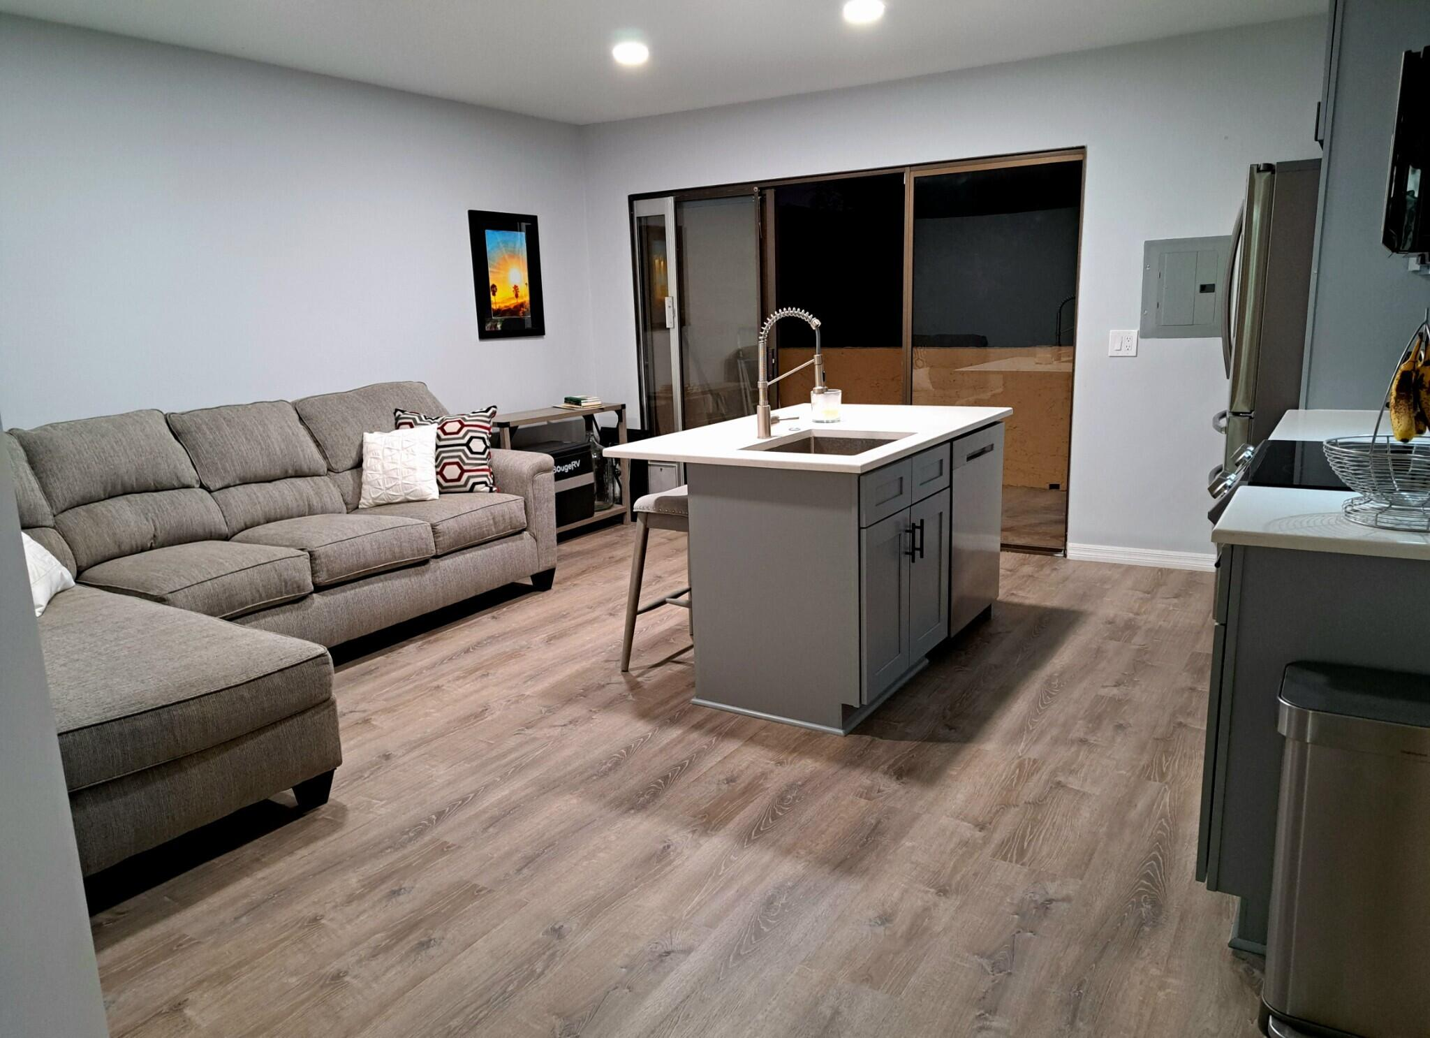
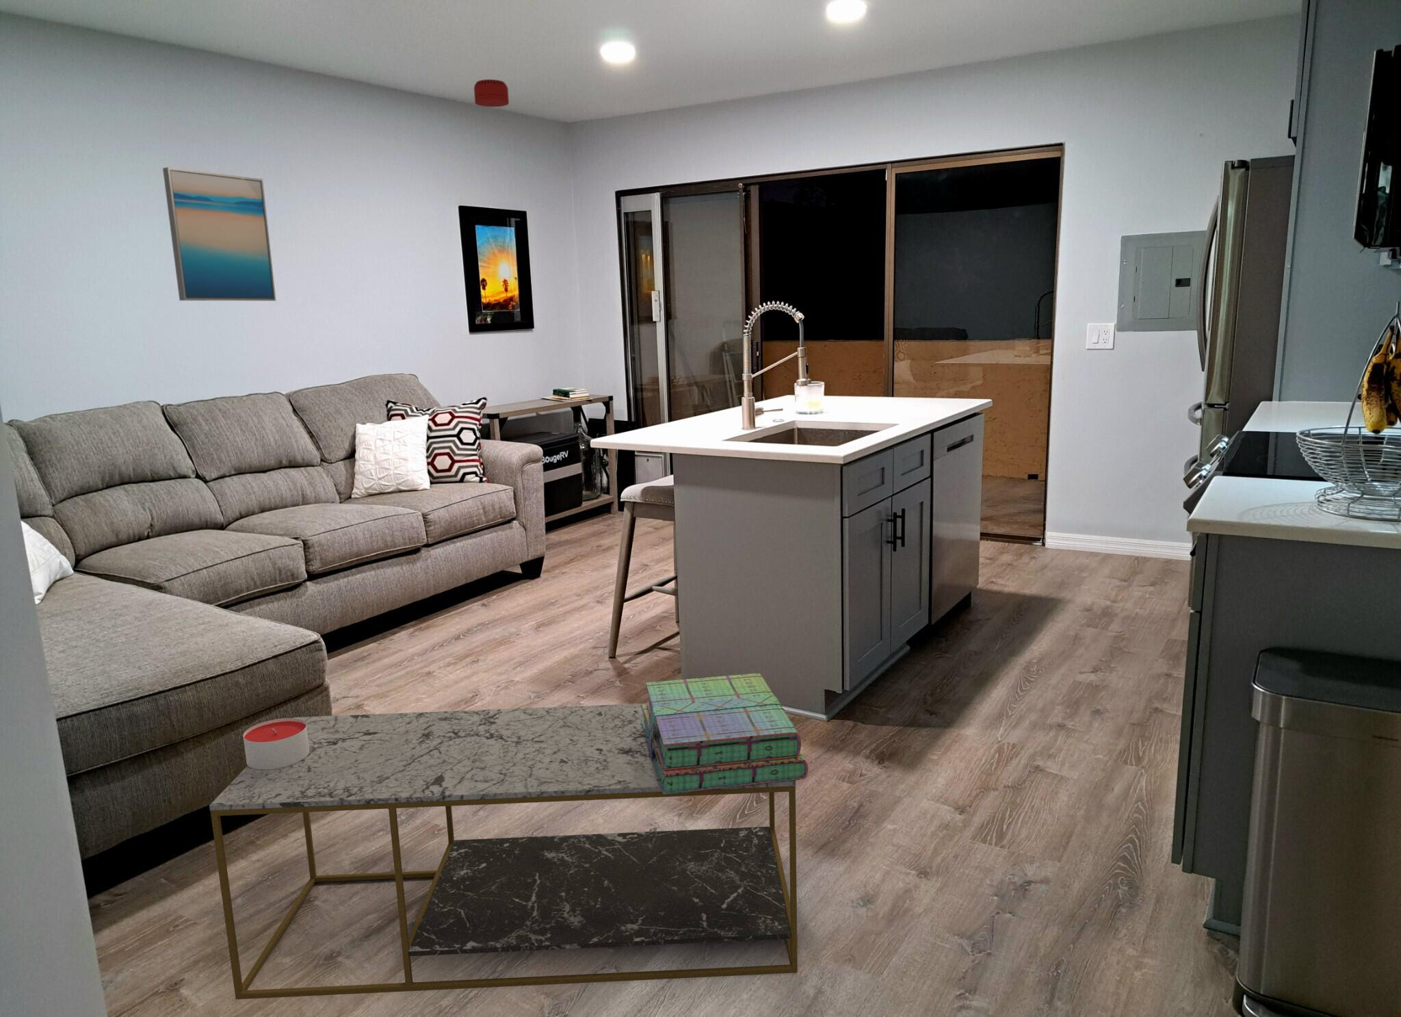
+ coffee table [209,703,798,1000]
+ stack of books [641,673,809,795]
+ wall art [162,166,276,301]
+ candle [243,717,309,770]
+ smoke detector [473,78,510,108]
